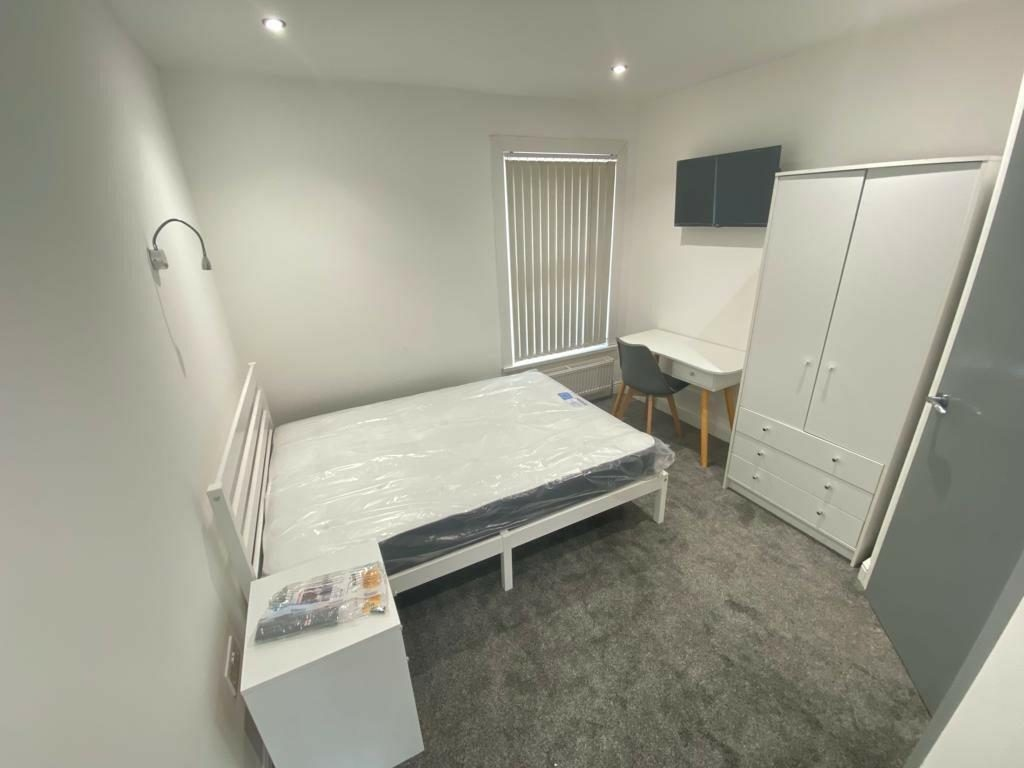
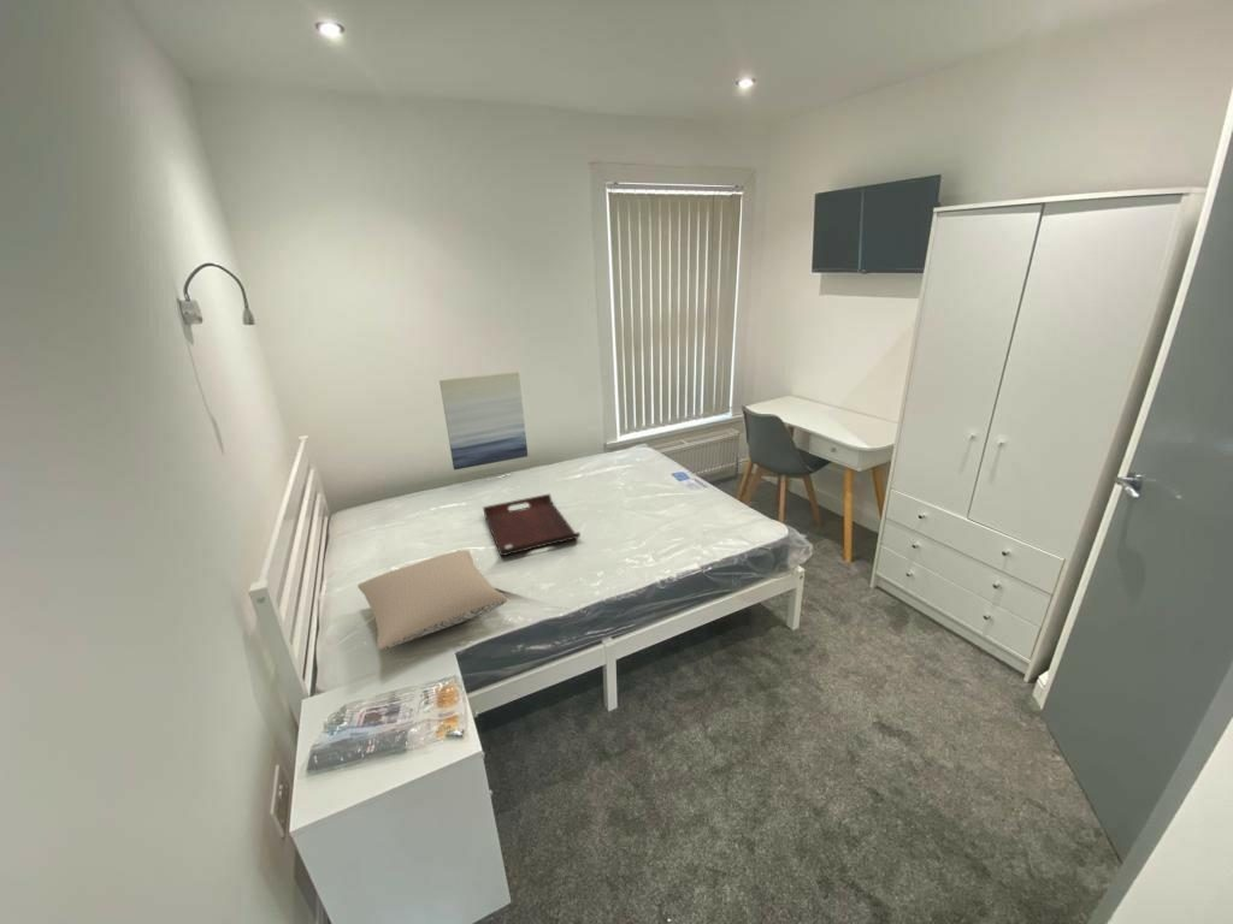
+ serving tray [482,493,582,557]
+ pillow [356,549,508,652]
+ wall art [438,371,529,472]
